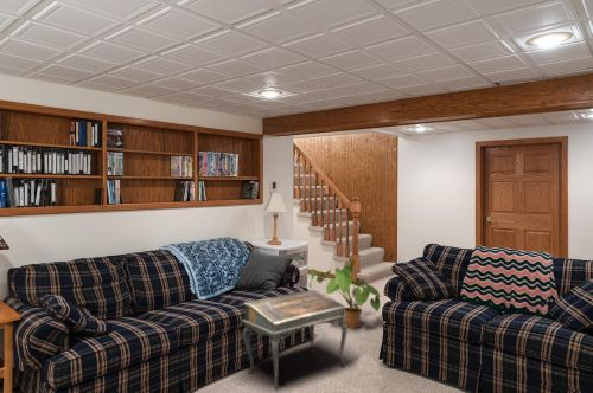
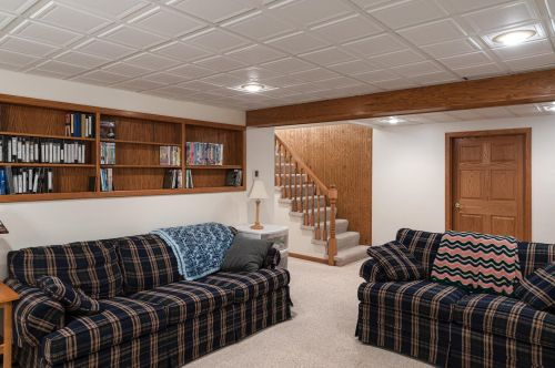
- house plant [308,259,382,329]
- writing desk [241,289,349,391]
